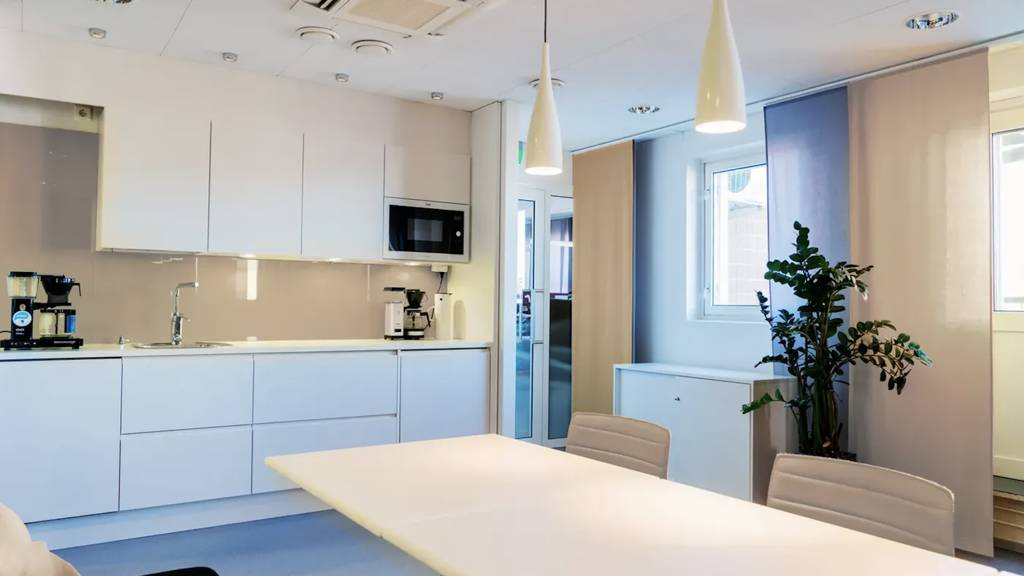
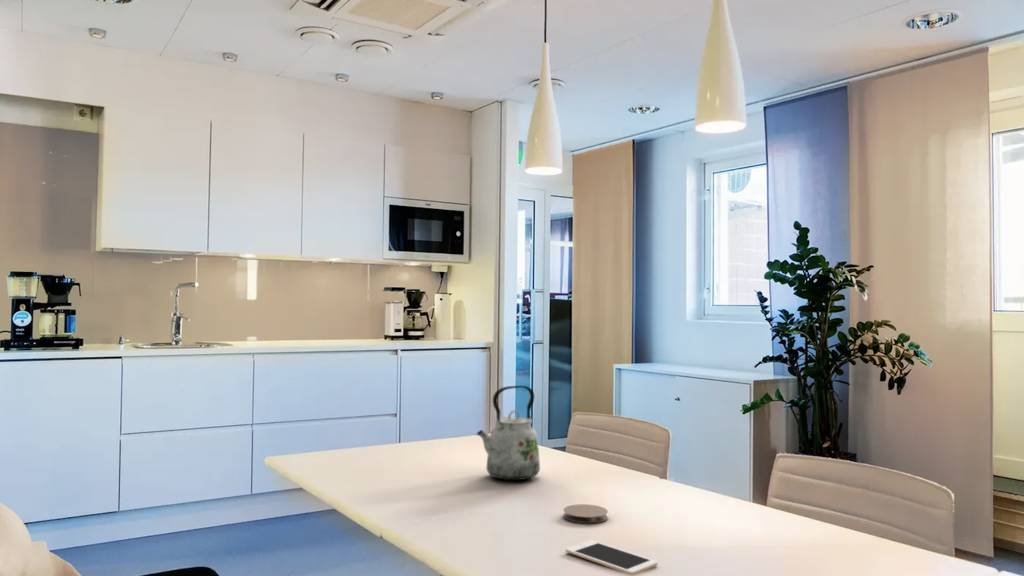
+ coaster [562,503,609,524]
+ kettle [476,385,541,481]
+ cell phone [565,540,659,576]
